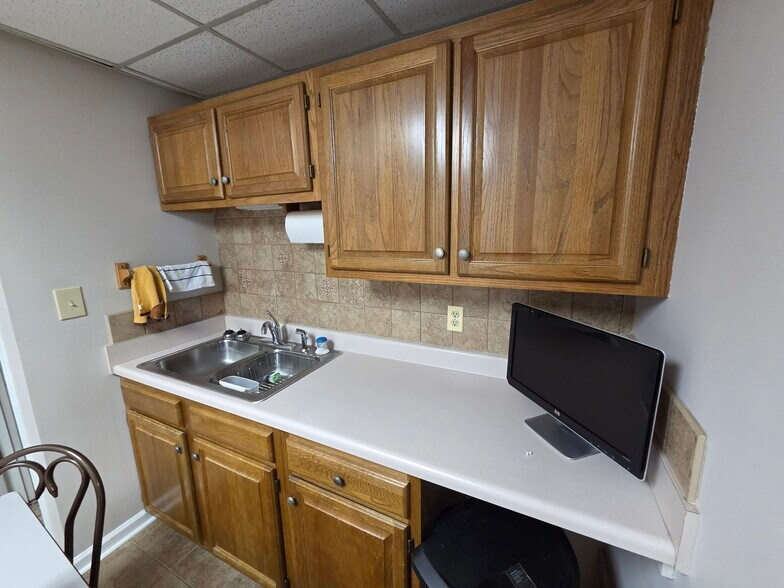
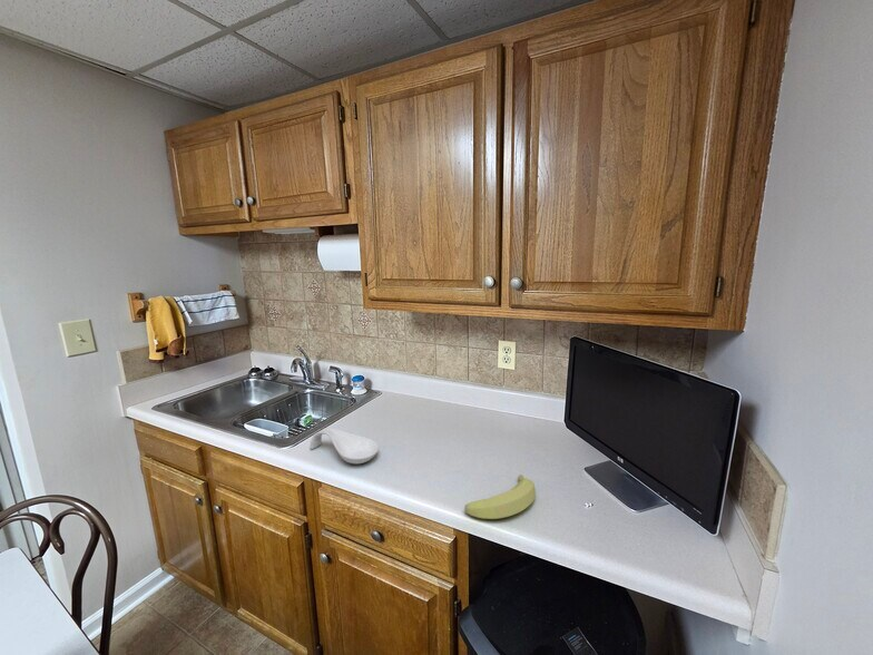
+ banana [463,473,537,520]
+ spoon rest [308,427,380,465]
